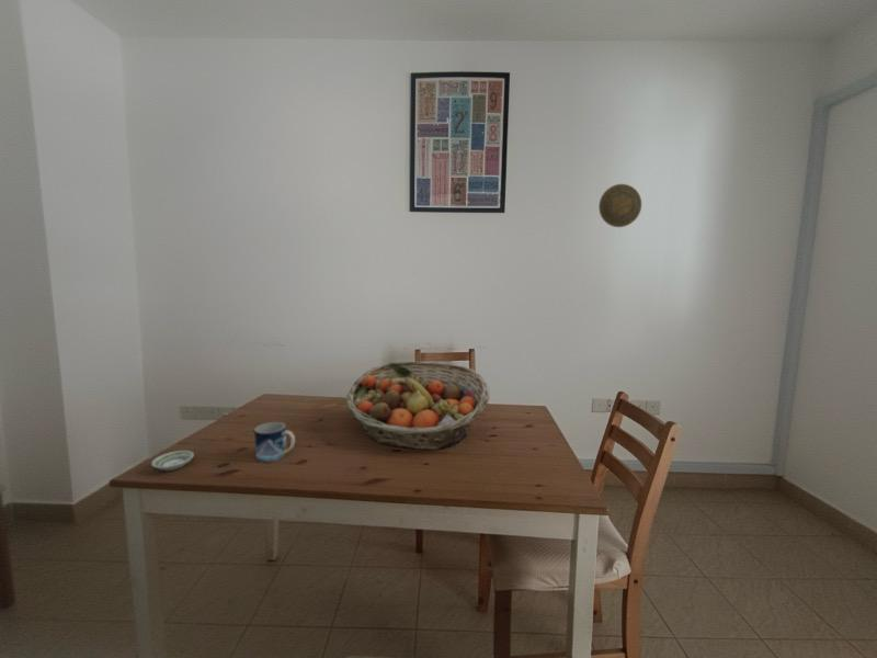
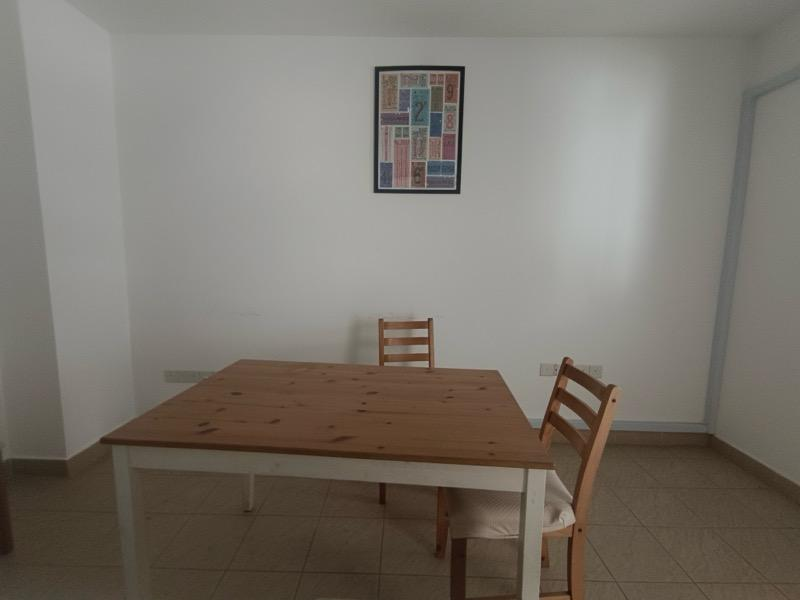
- saucer [150,450,195,472]
- fruit basket [345,361,490,451]
- mug [253,421,296,463]
- decorative plate [597,183,642,228]
